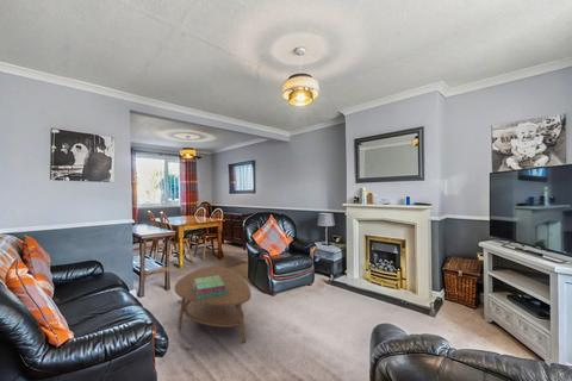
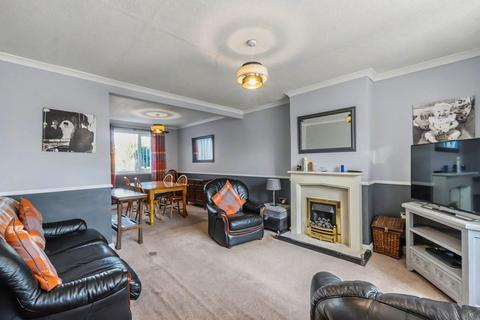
- stack of books [193,275,226,300]
- coffee table [174,266,253,344]
